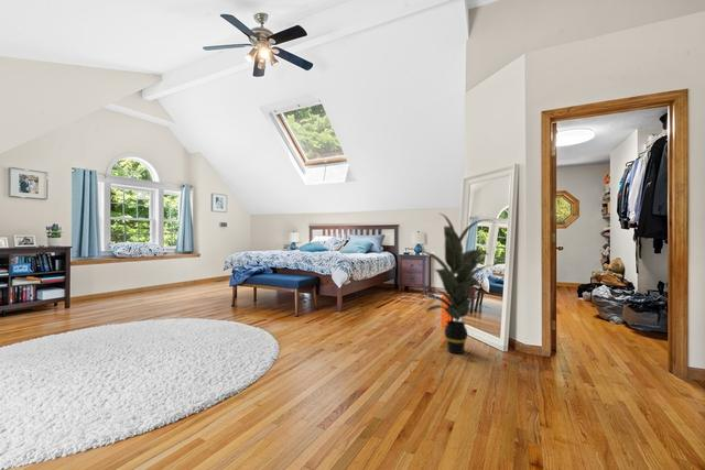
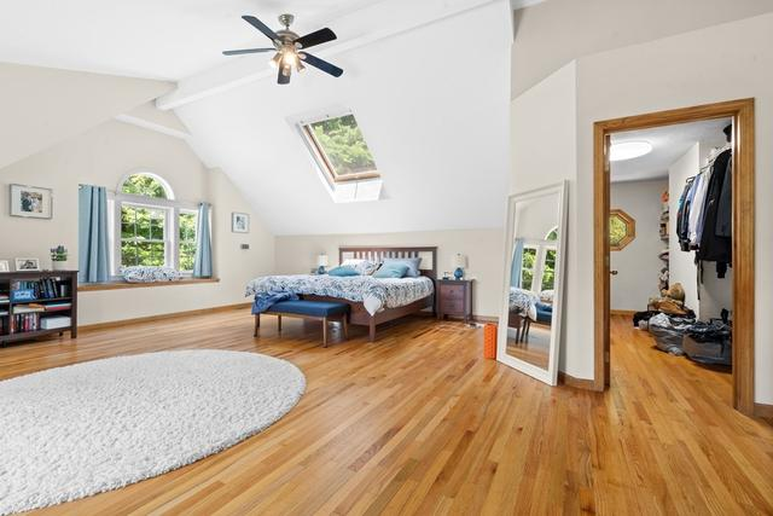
- indoor plant [408,212,495,354]
